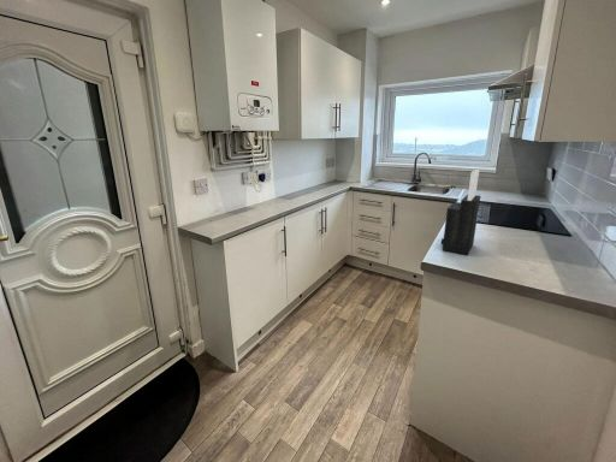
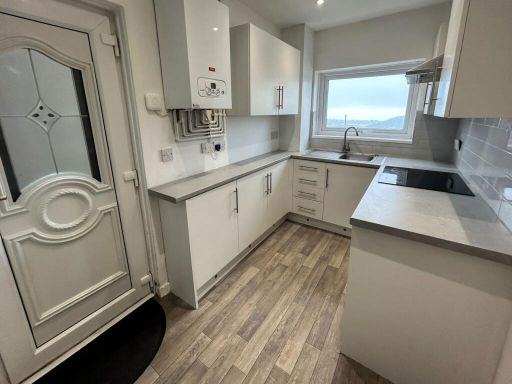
- knife block [440,168,481,256]
